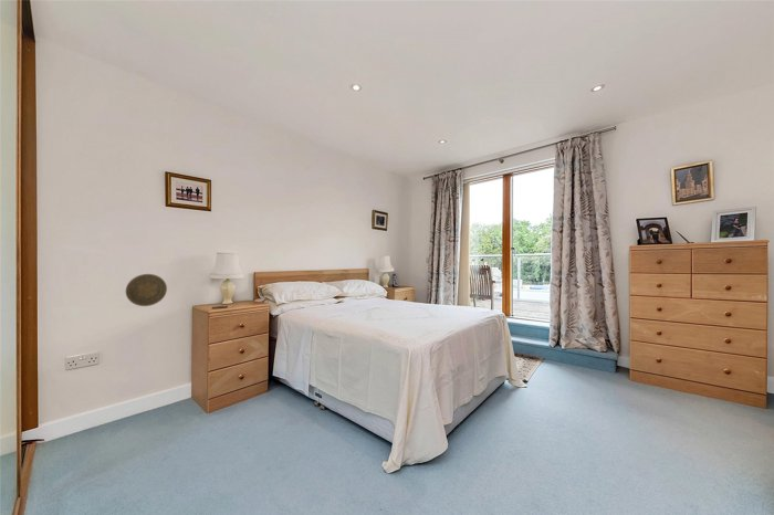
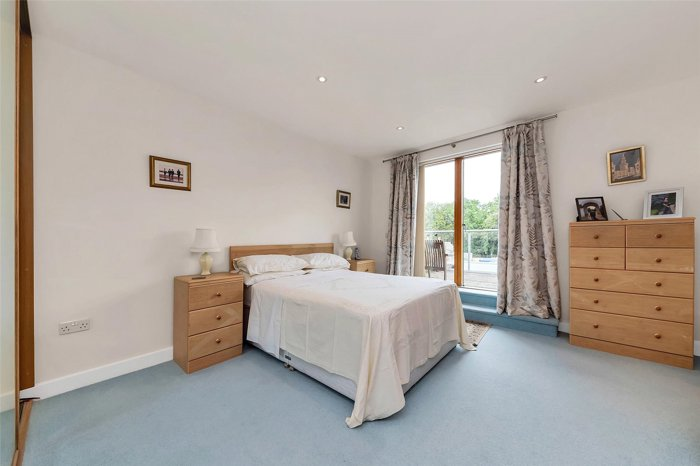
- decorative plate [125,273,168,307]
